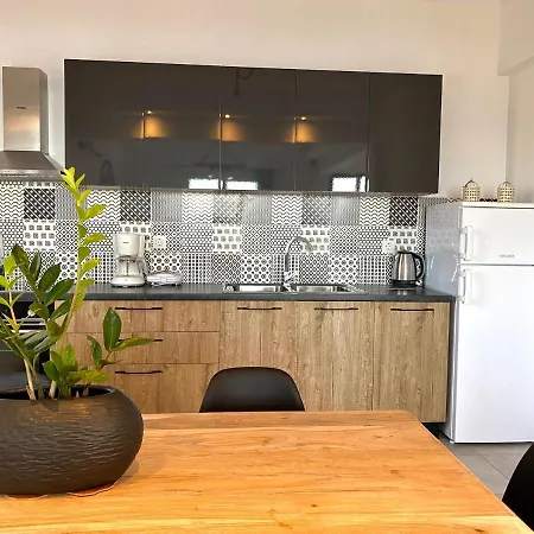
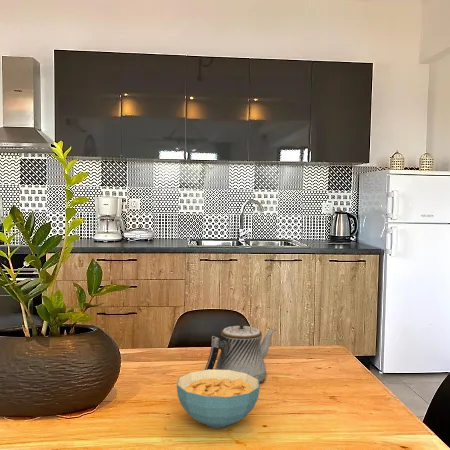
+ teapot [204,323,277,384]
+ cereal bowl [176,369,261,429]
